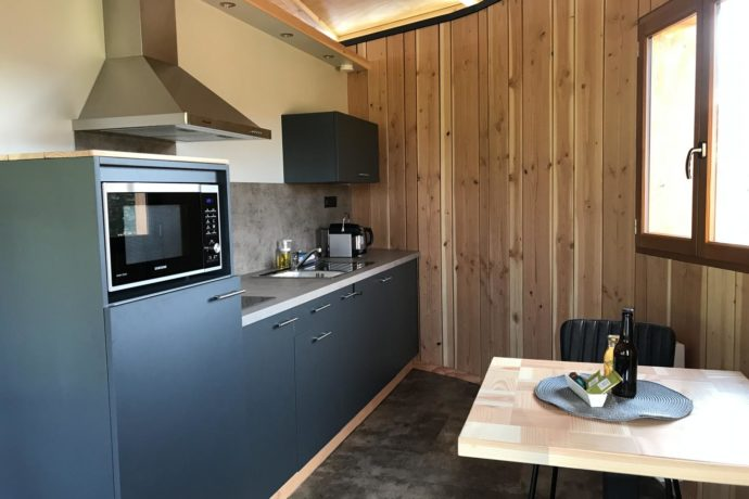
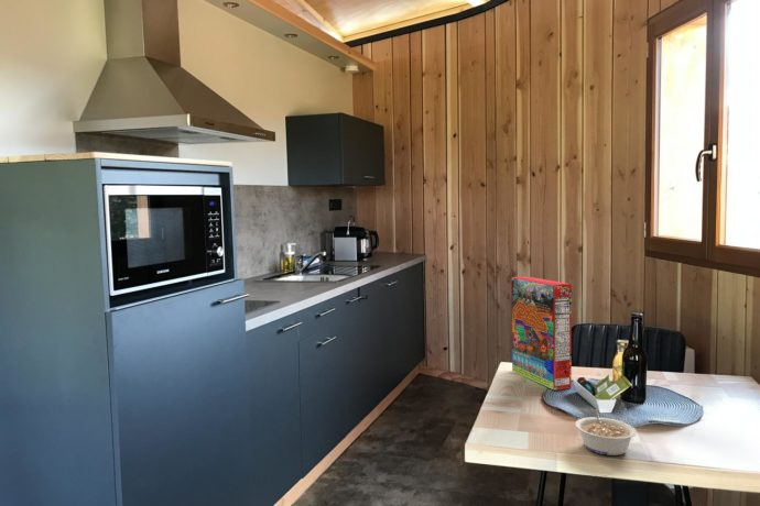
+ legume [574,408,638,457]
+ cereal box [511,275,573,392]
